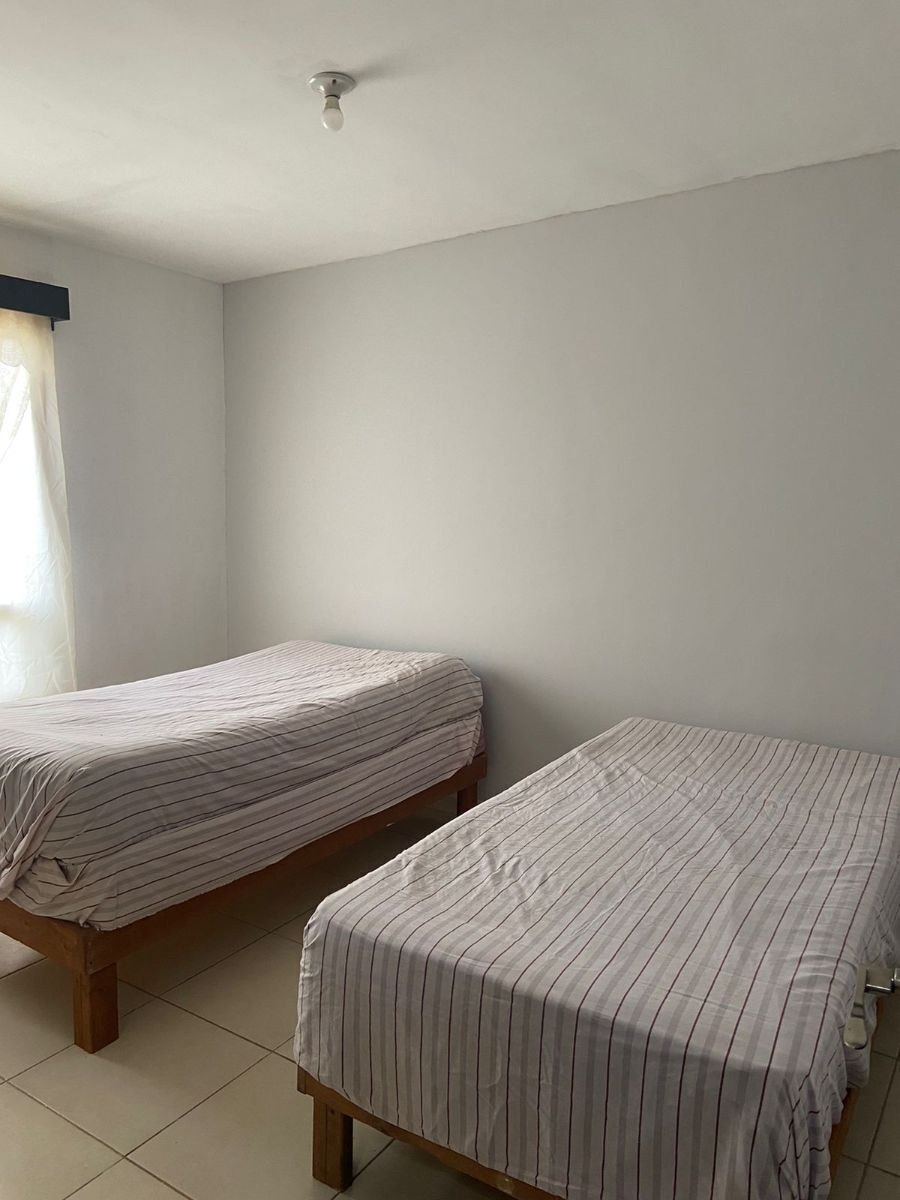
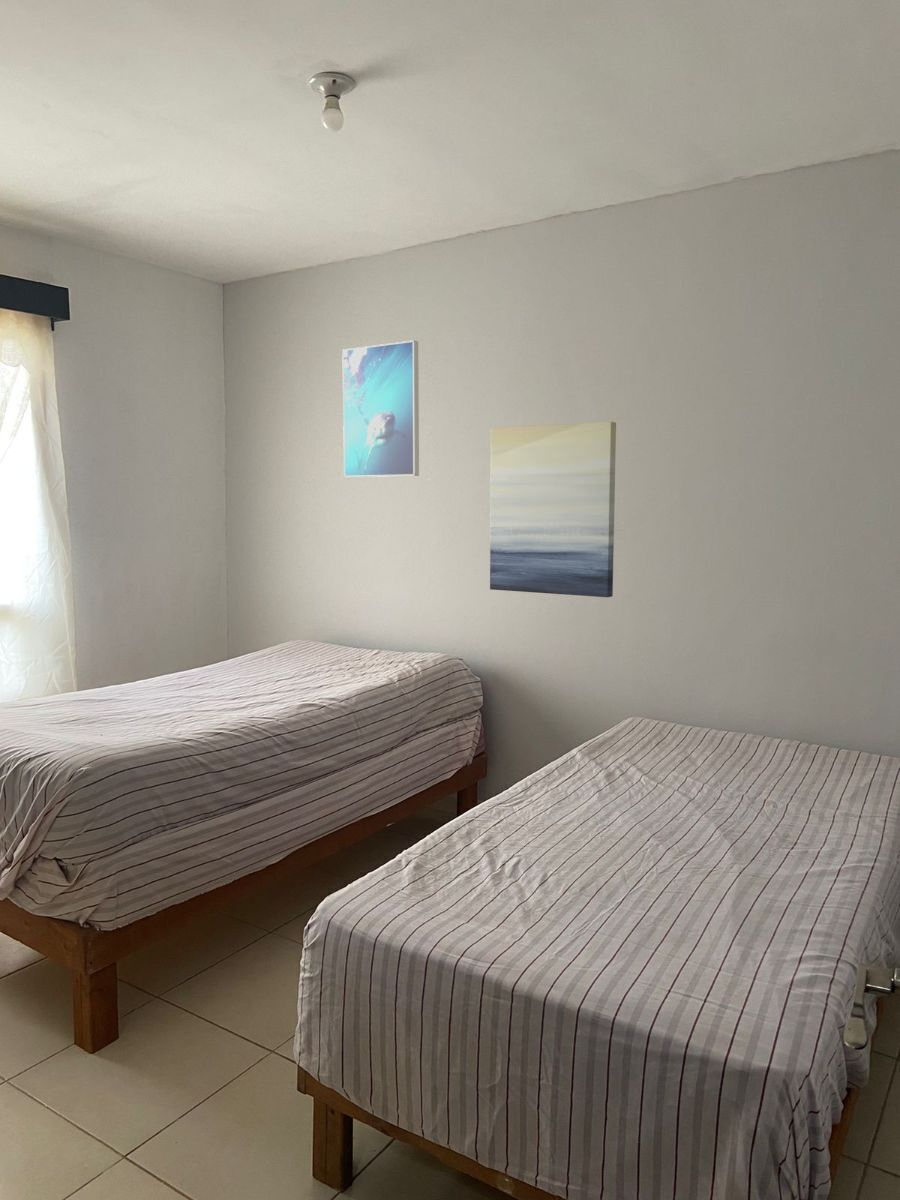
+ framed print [341,340,420,478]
+ wall art [489,421,617,598]
